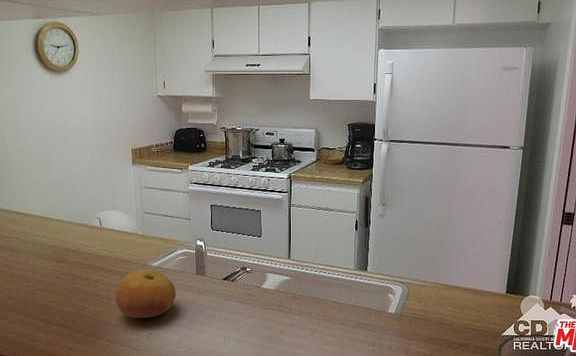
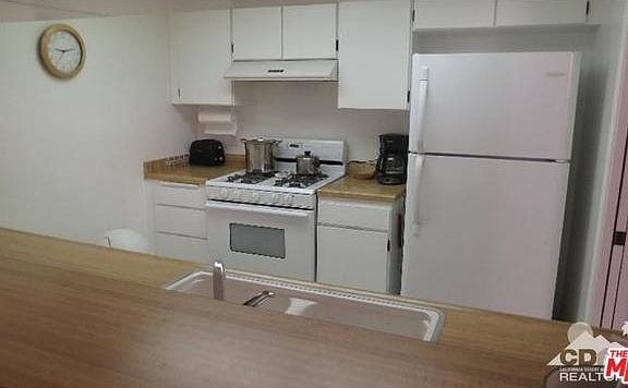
- fruit [115,269,177,319]
